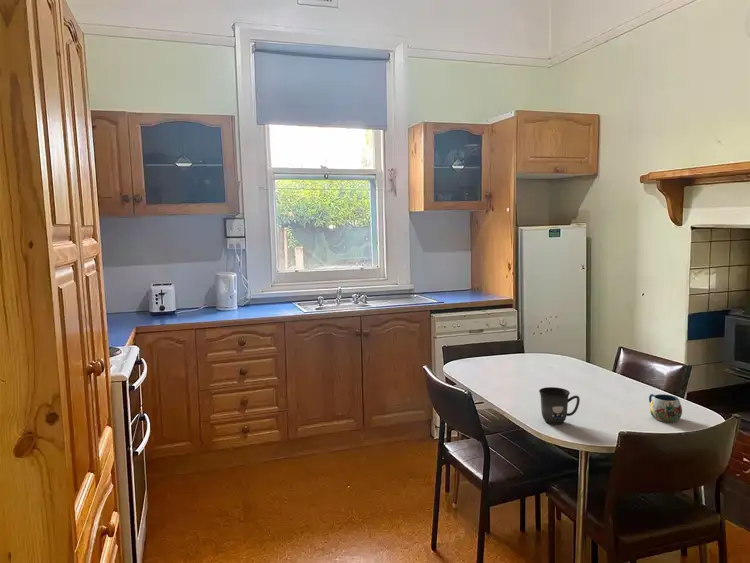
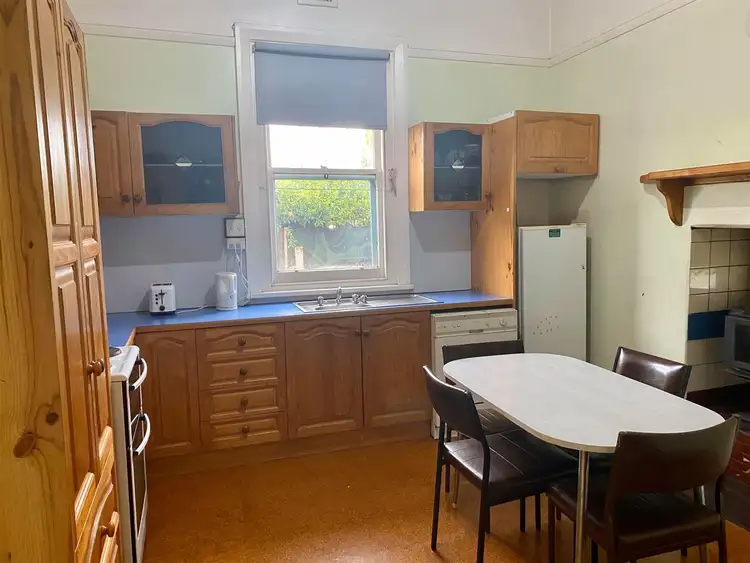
- mug [648,393,683,423]
- mug [538,386,581,426]
